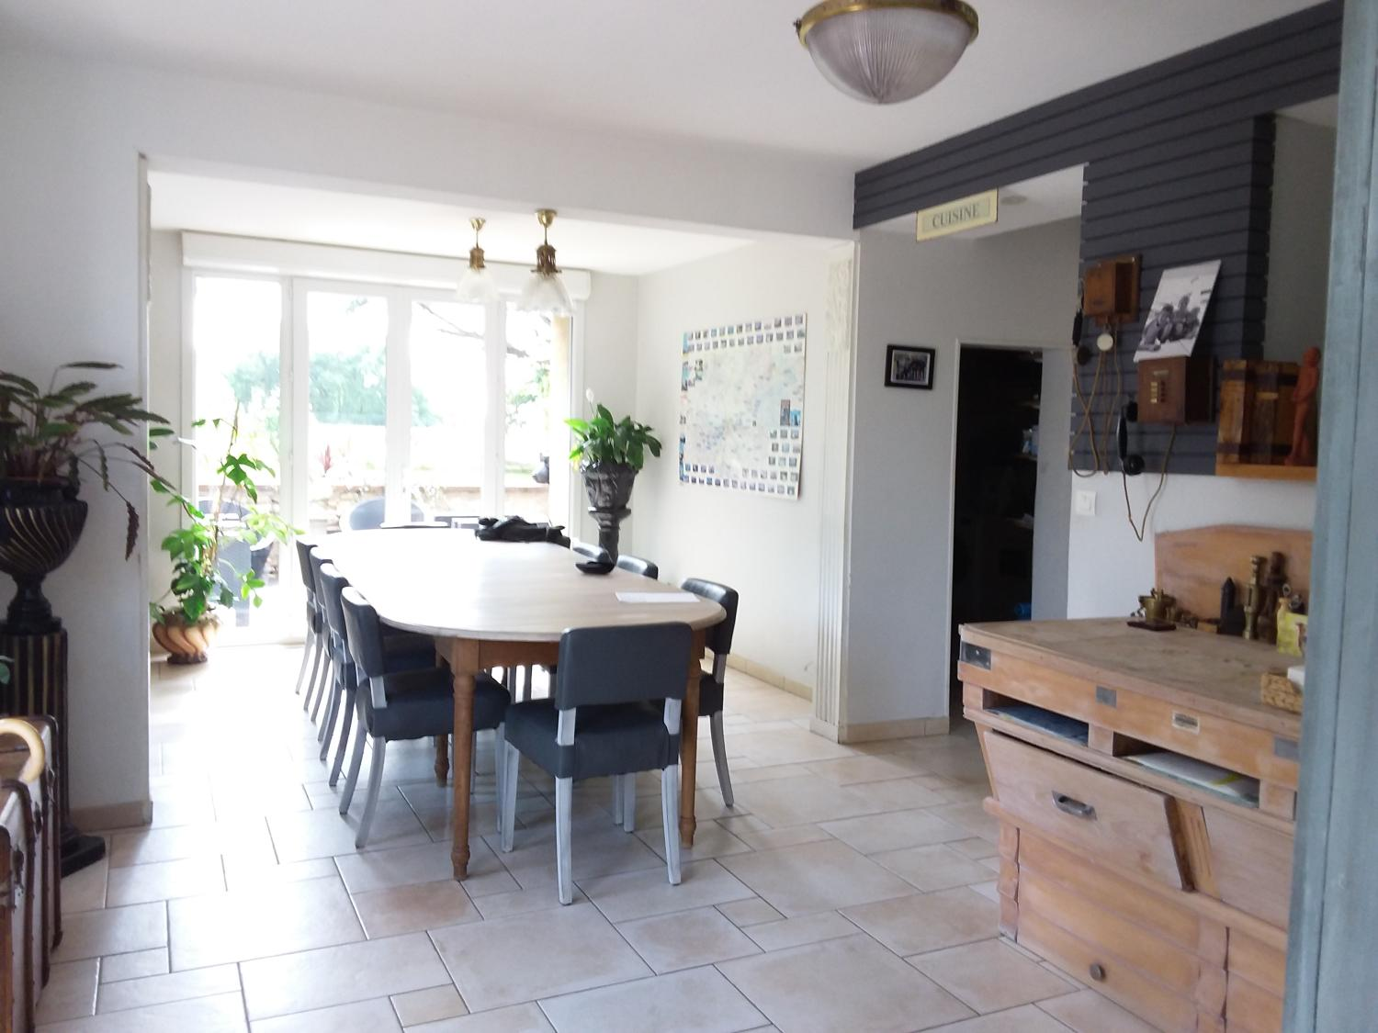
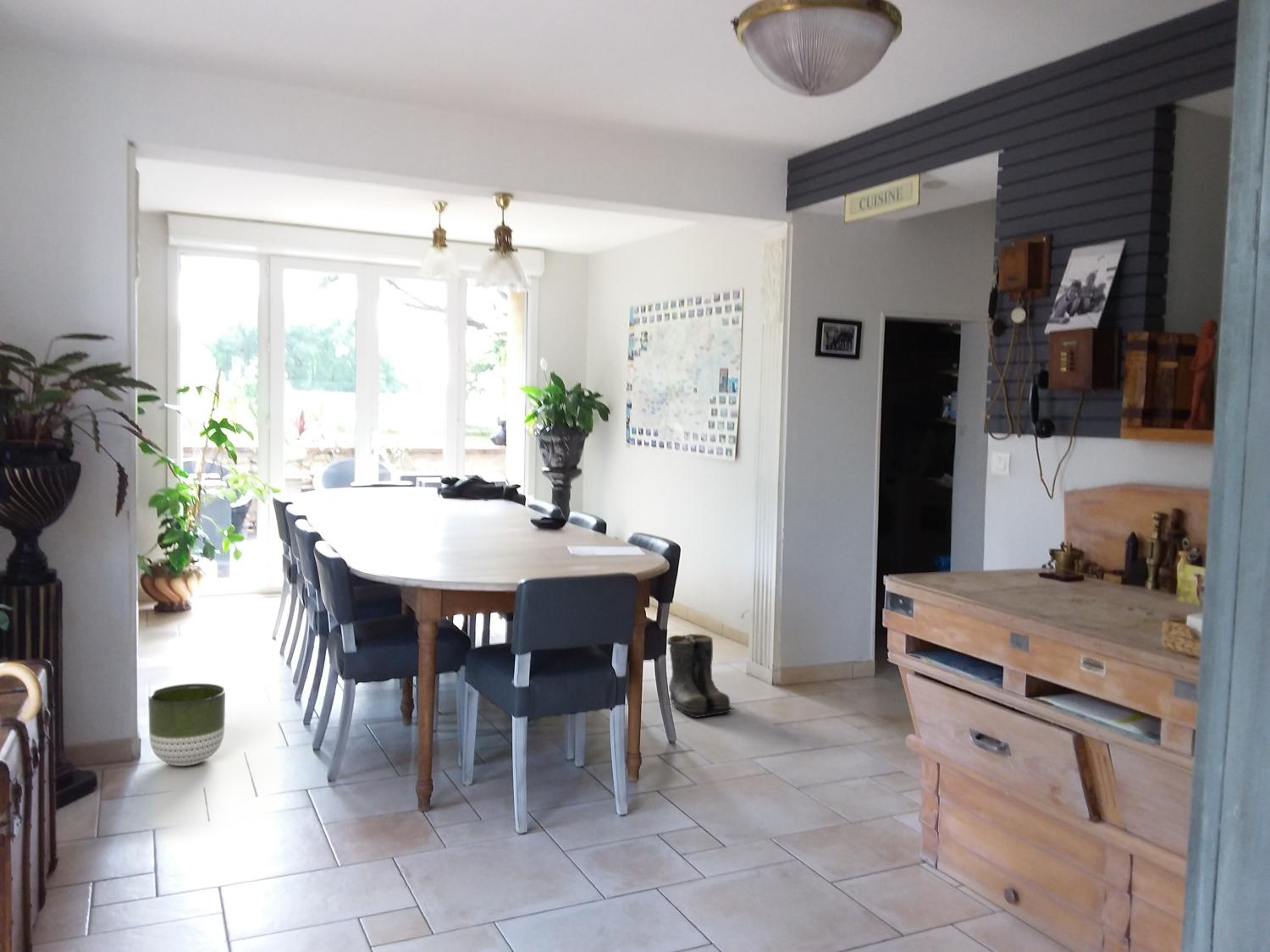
+ boots [666,633,736,718]
+ planter [147,683,226,767]
